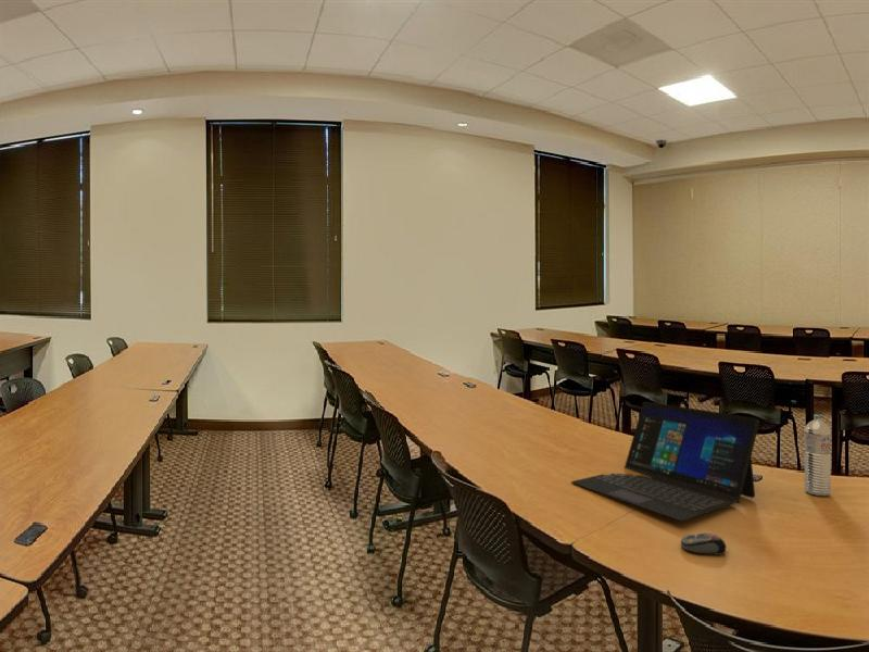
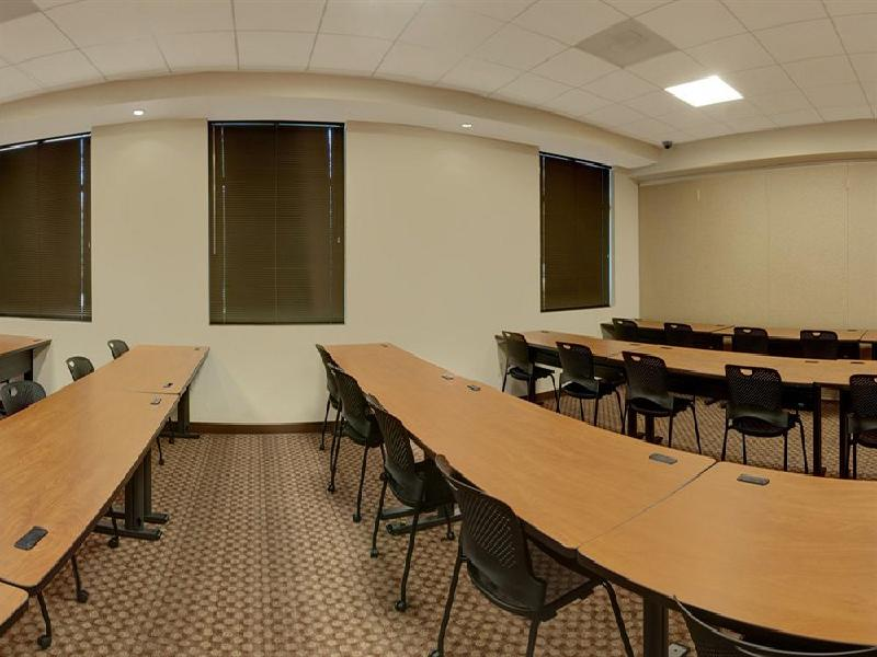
- computer mouse [680,532,728,555]
- laptop [570,401,760,523]
- water bottle [804,414,832,497]
